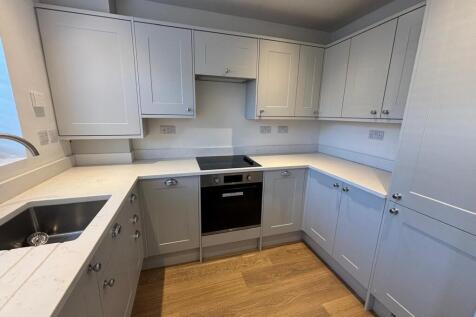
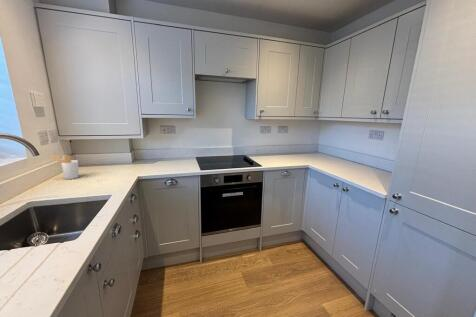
+ utensil holder [50,154,80,180]
